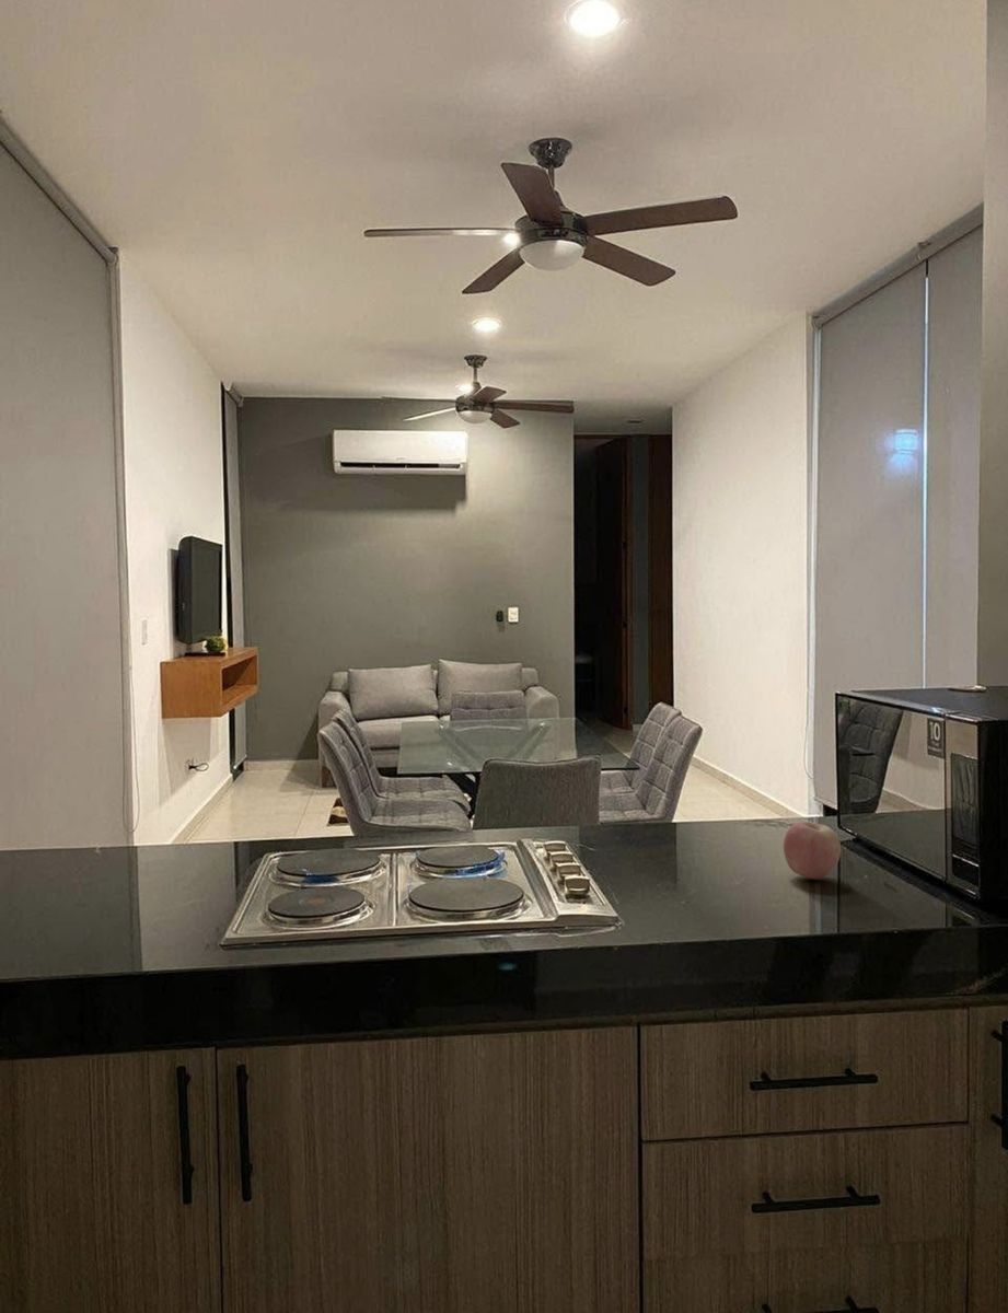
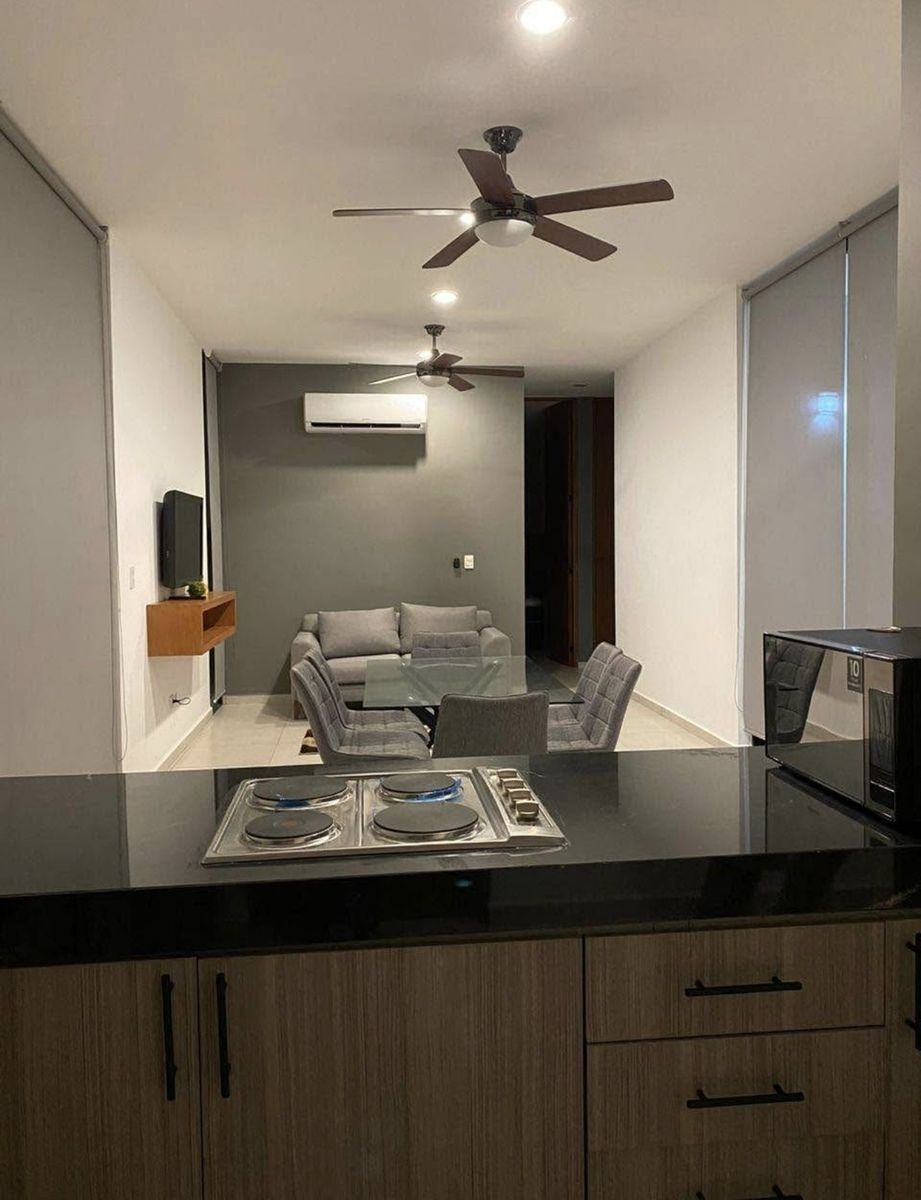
- apple [783,821,842,881]
